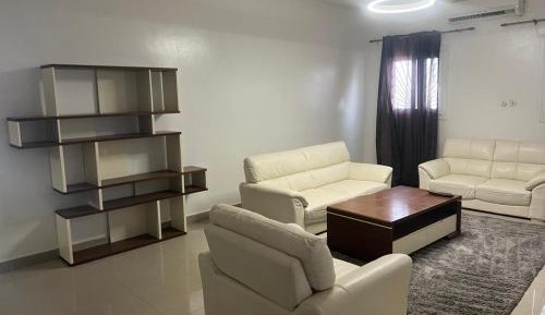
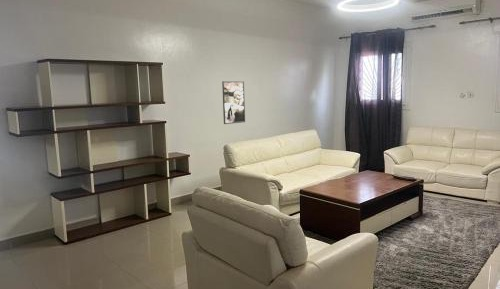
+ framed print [221,80,246,125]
